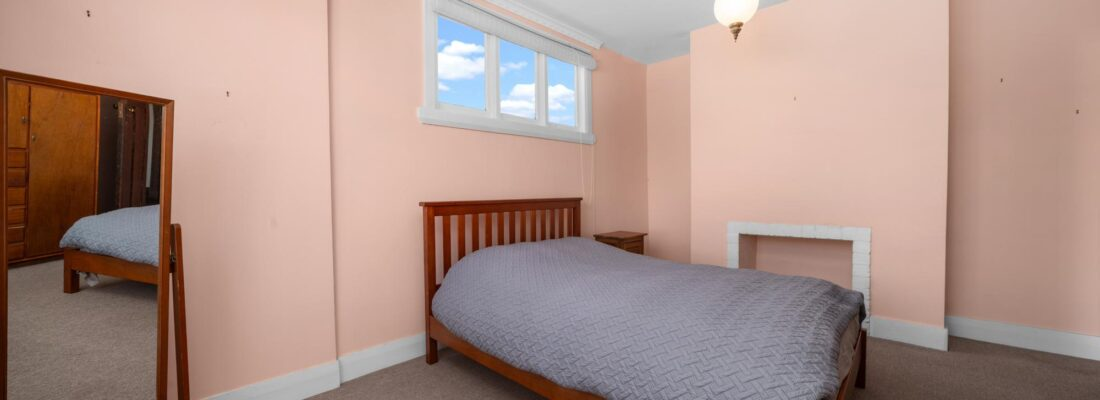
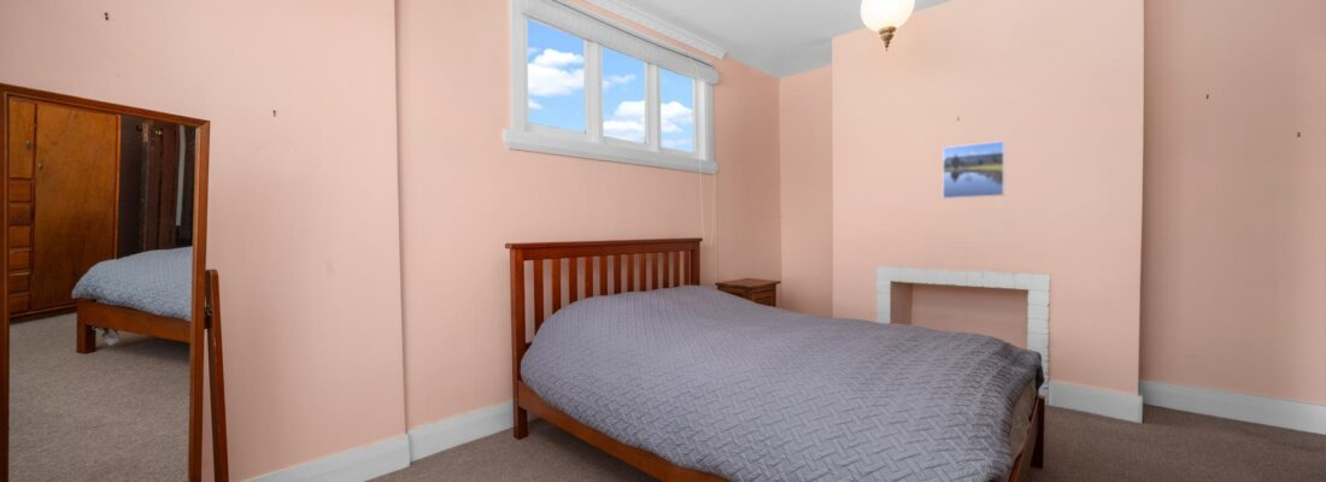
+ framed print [941,140,1007,200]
